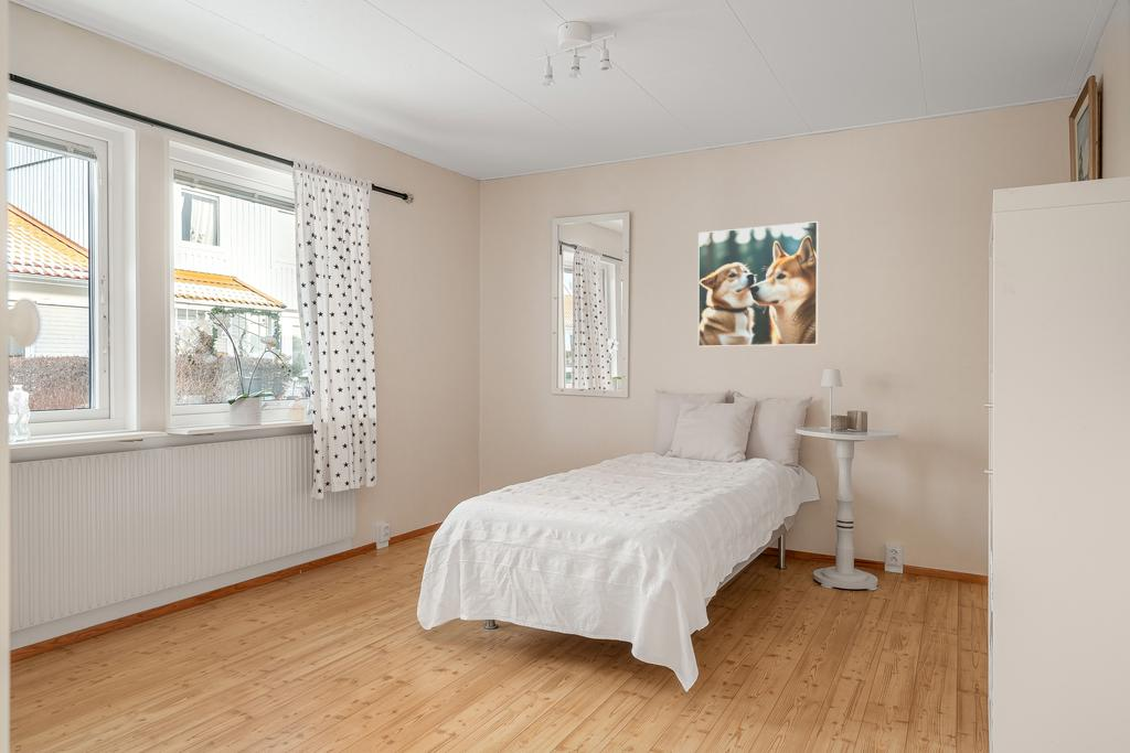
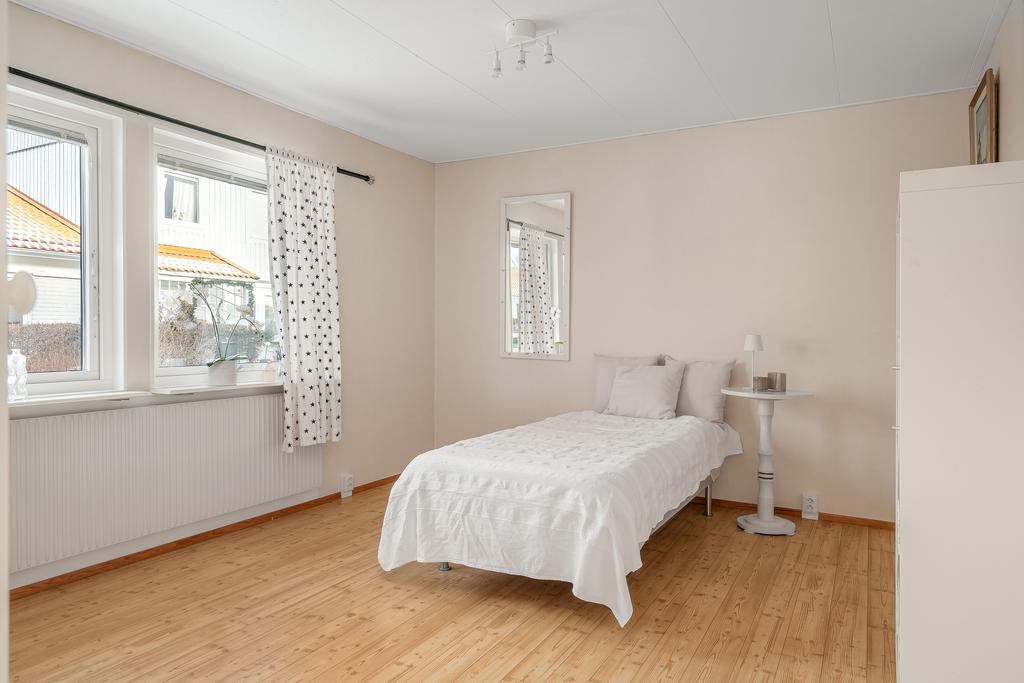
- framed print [697,220,820,347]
